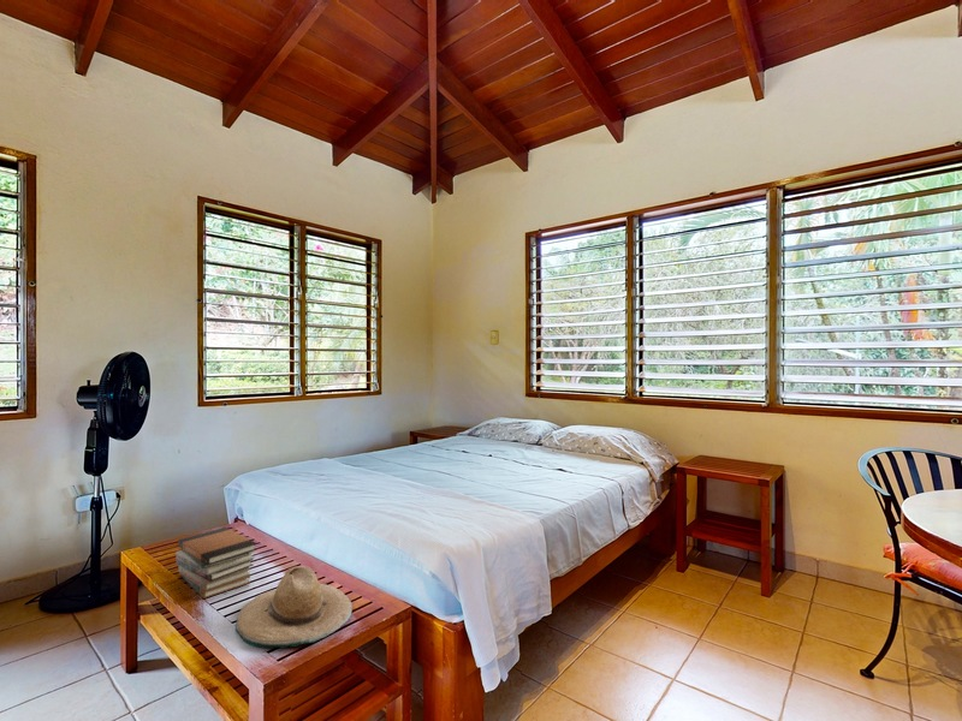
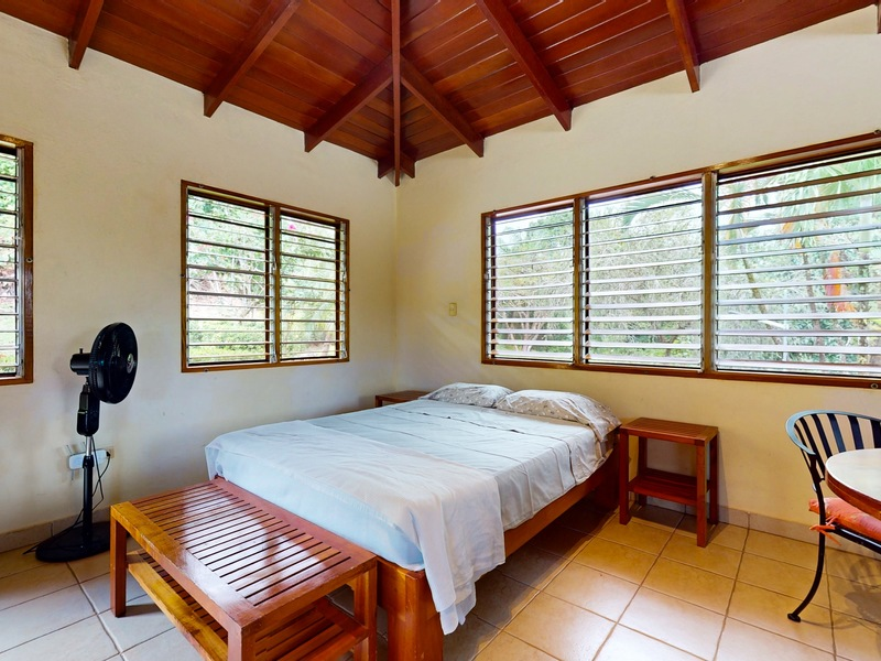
- book stack [176,526,259,600]
- straw hat [234,565,354,649]
